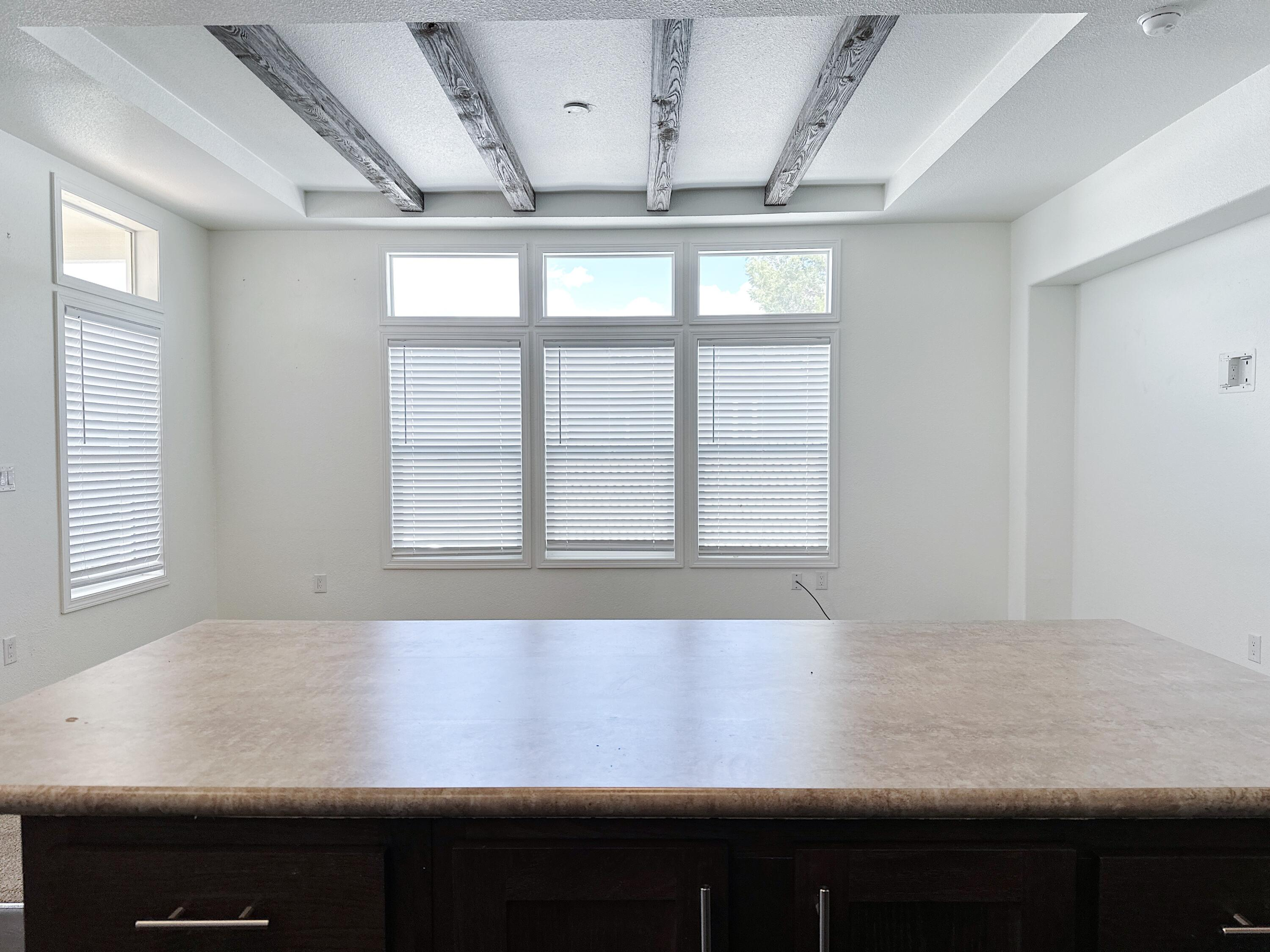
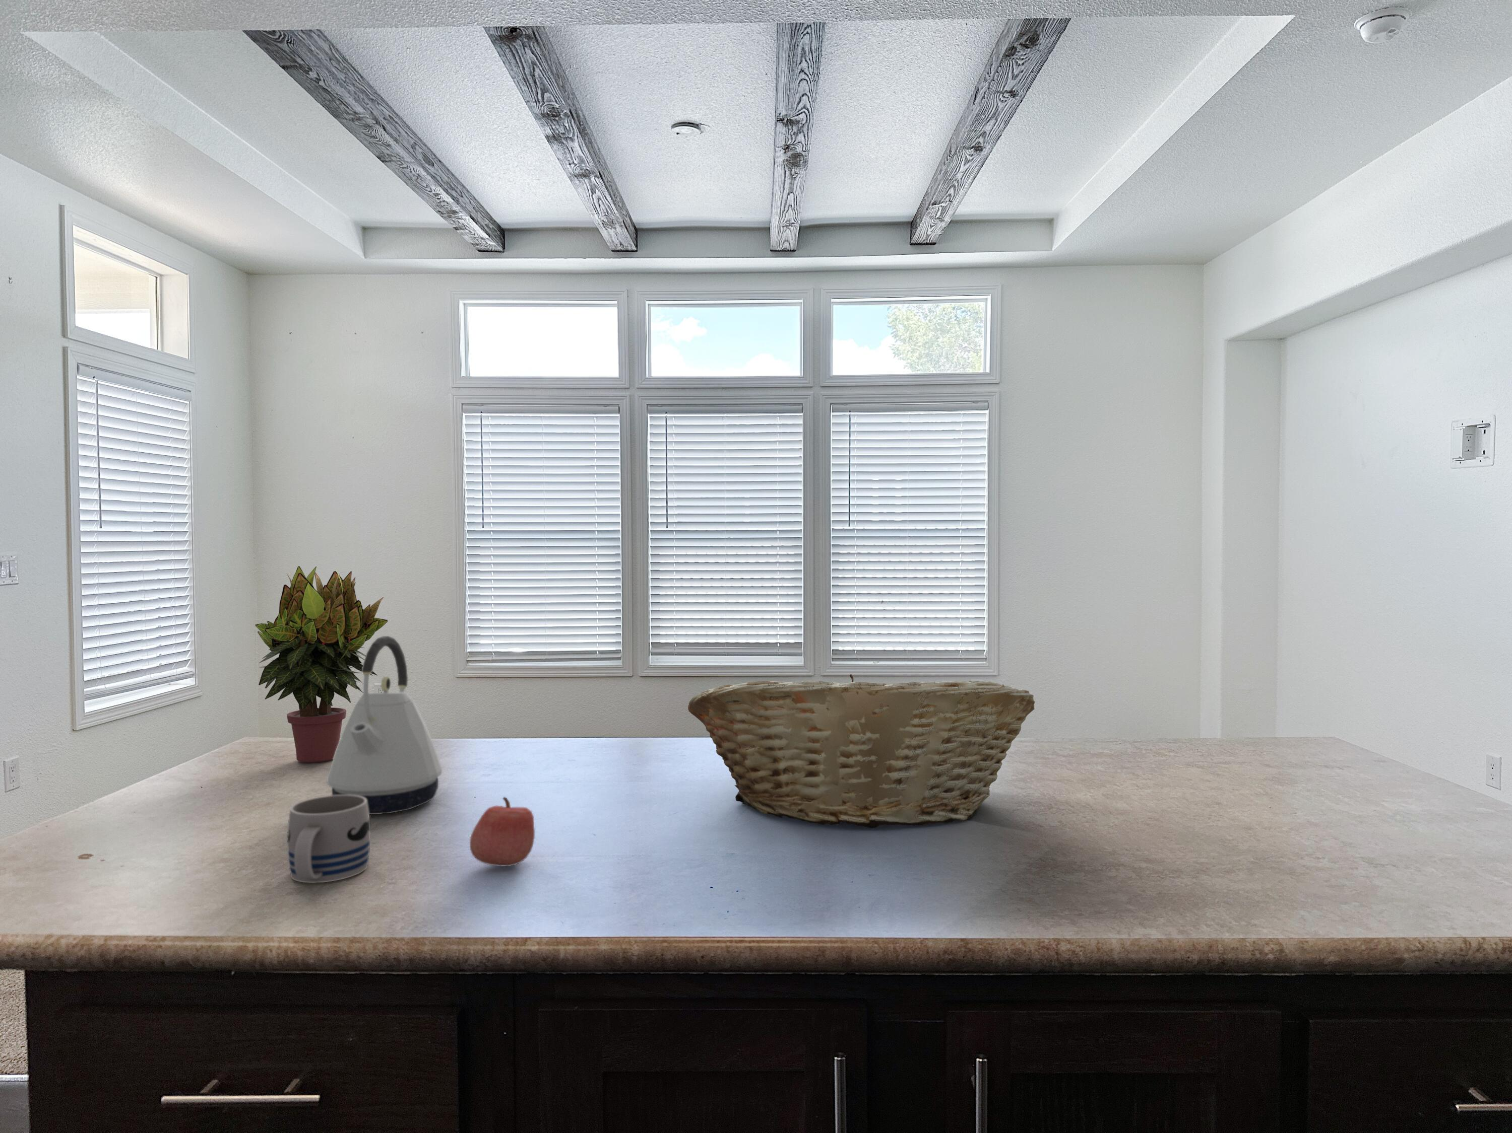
+ apple [469,796,536,868]
+ fruit basket [687,674,1036,828]
+ potted plant [255,565,388,763]
+ mug [287,795,371,883]
+ kettle [326,636,443,815]
